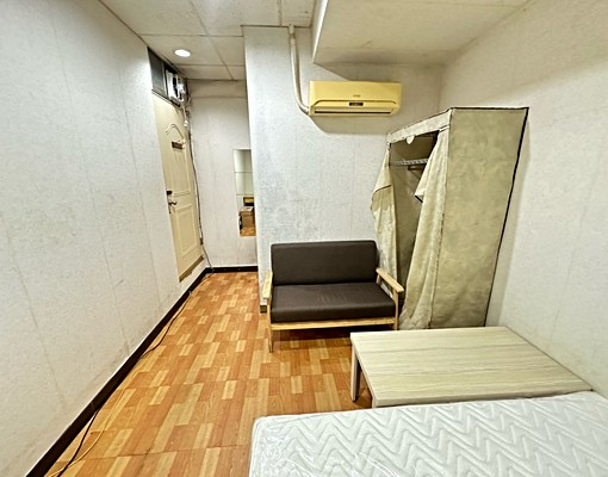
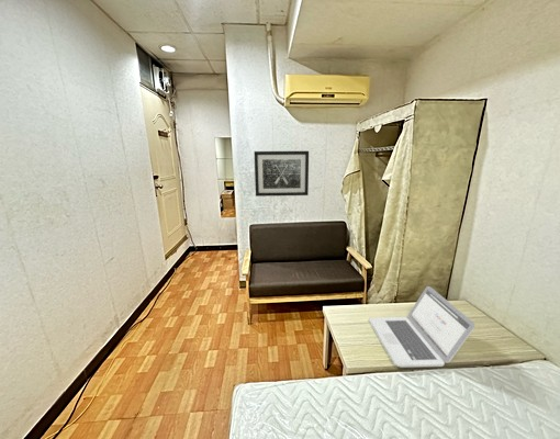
+ laptop [368,285,475,369]
+ wall art [254,150,310,198]
